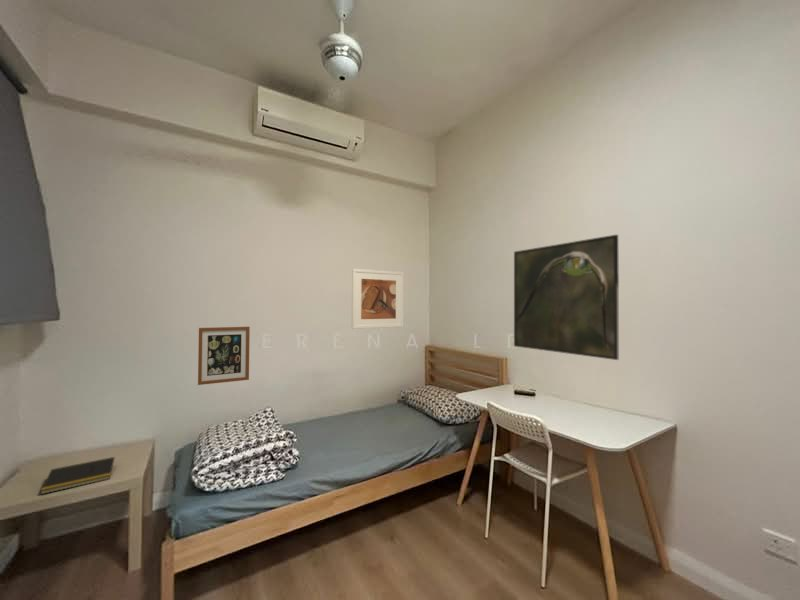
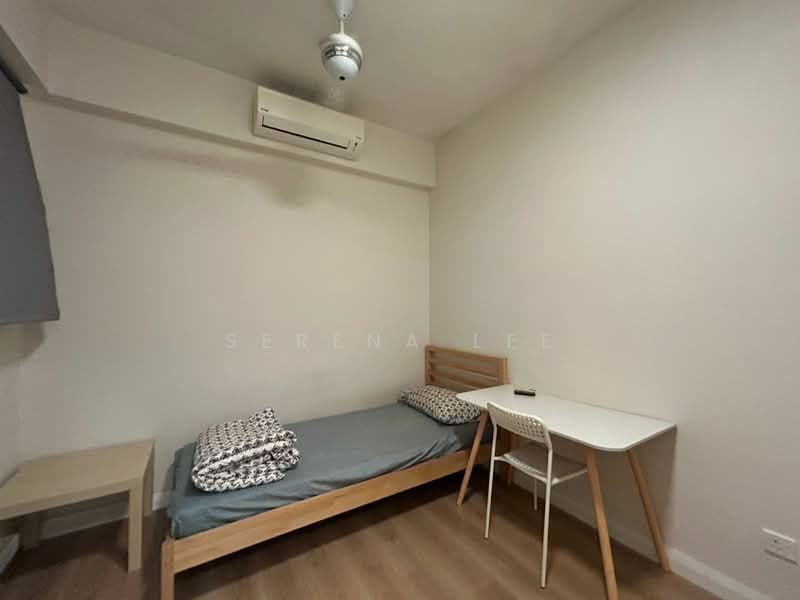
- wall art [197,326,251,386]
- notepad [40,456,115,495]
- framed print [351,268,405,330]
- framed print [513,234,620,361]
